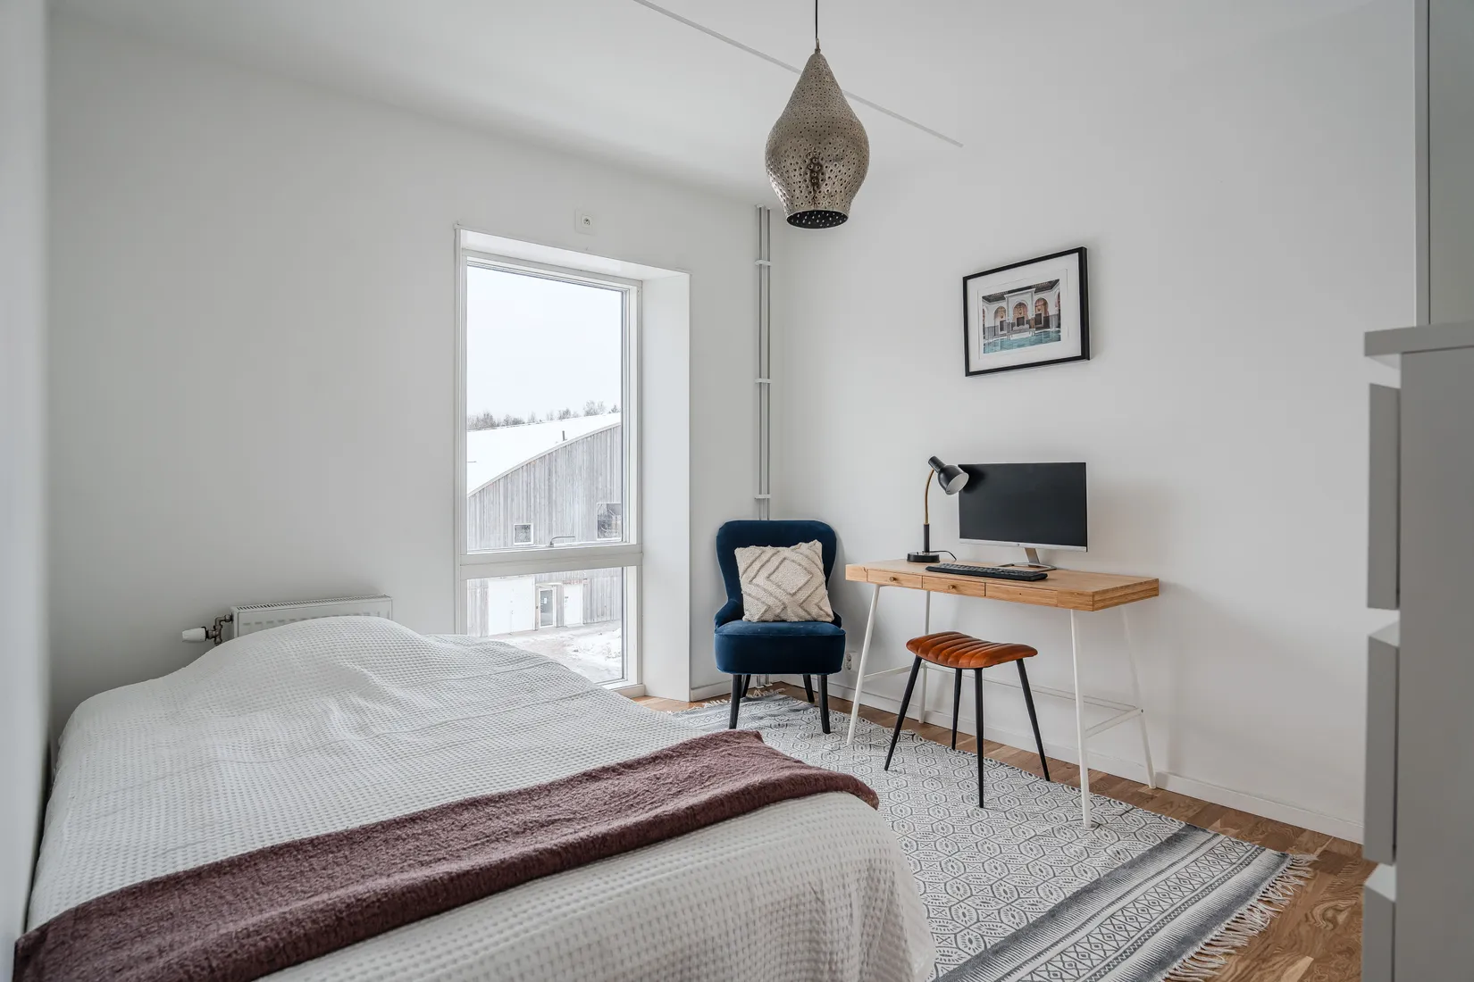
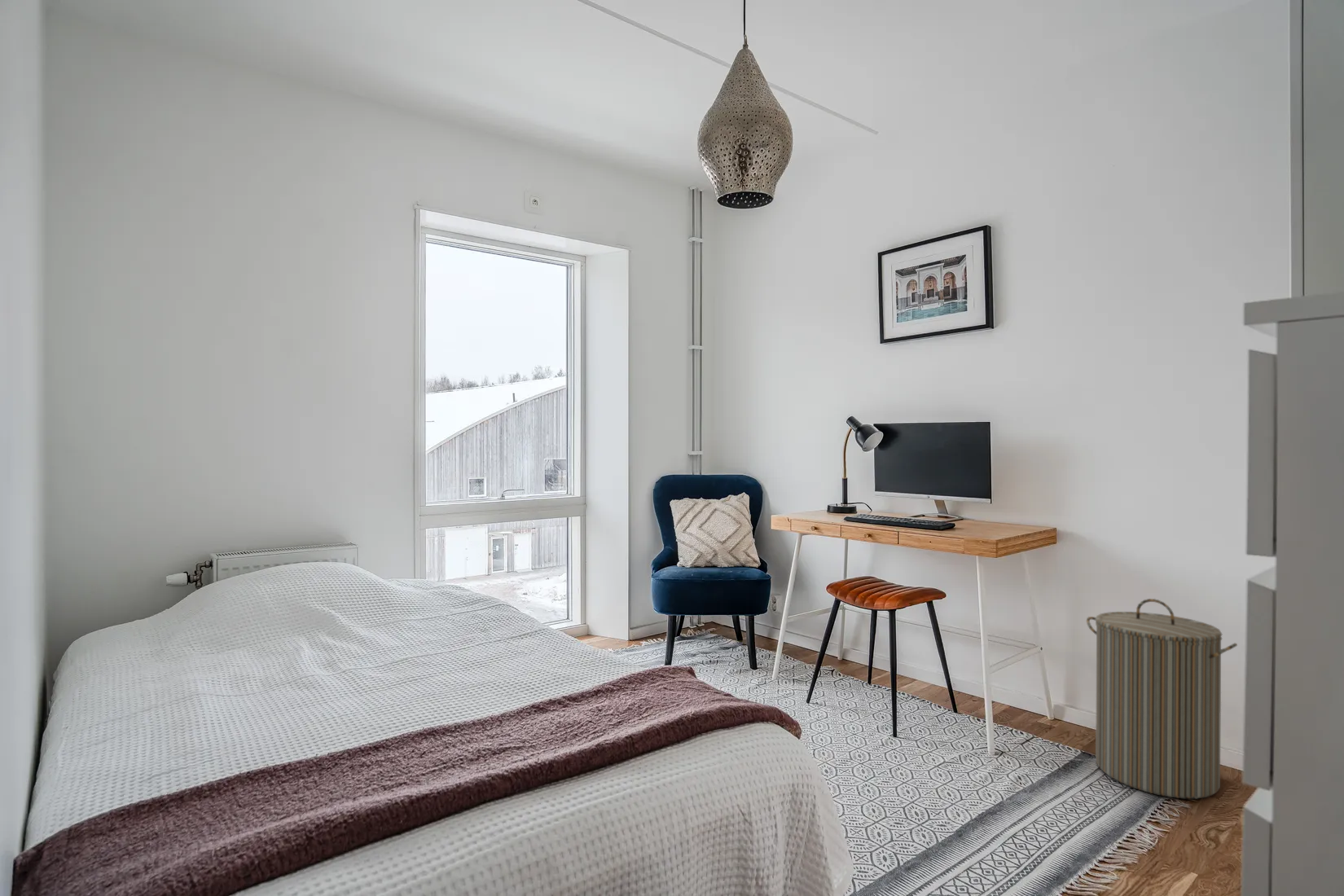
+ laundry hamper [1086,598,1238,799]
